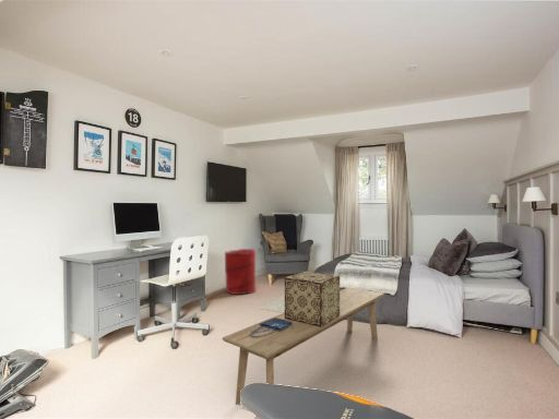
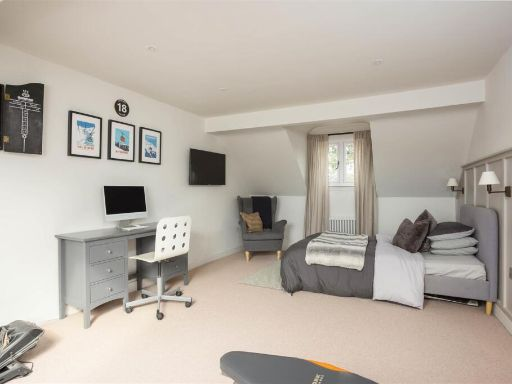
- shopping bag [251,316,293,337]
- decorative box [284,271,341,327]
- bench [222,286,385,406]
- laundry hamper [224,248,258,296]
